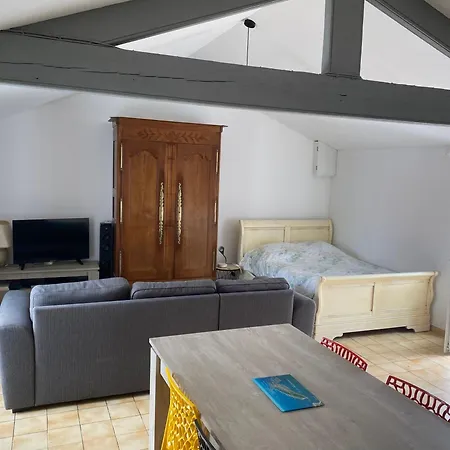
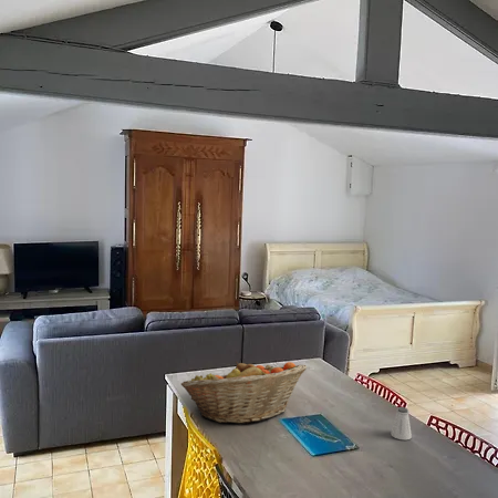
+ fruit basket [179,360,308,424]
+ saltshaker [390,406,413,440]
